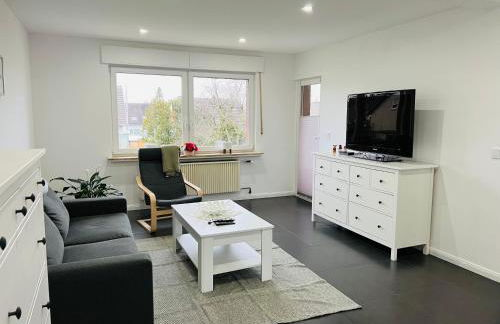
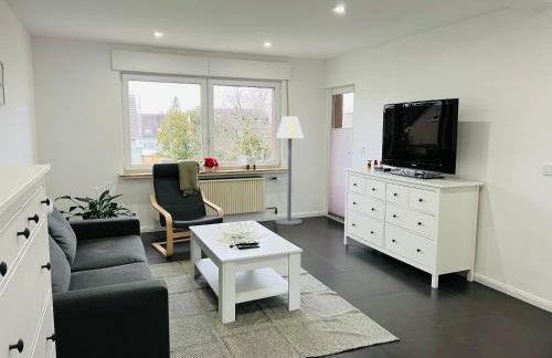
+ floor lamp [275,115,305,227]
